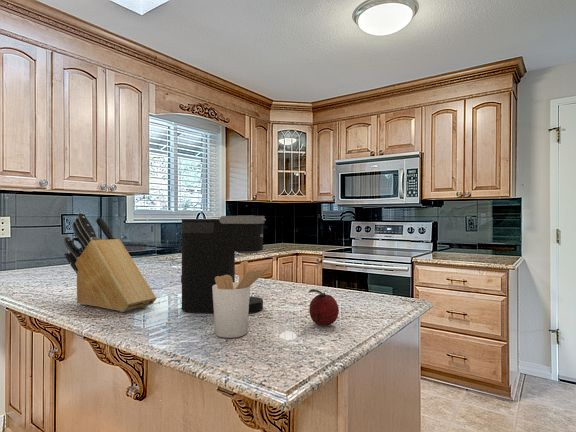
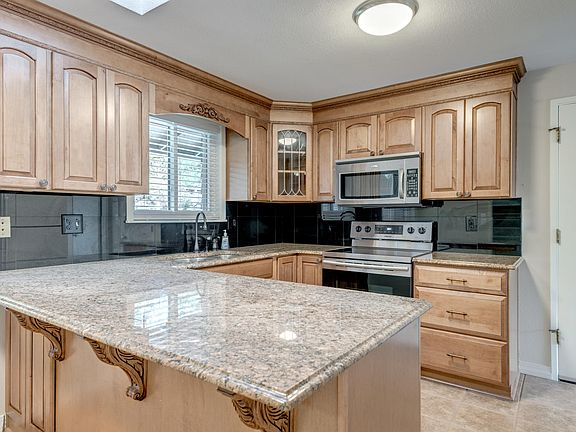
- utensil holder [212,260,270,339]
- fruit [307,288,340,327]
- coffee maker [180,215,267,314]
- knife block [63,212,157,313]
